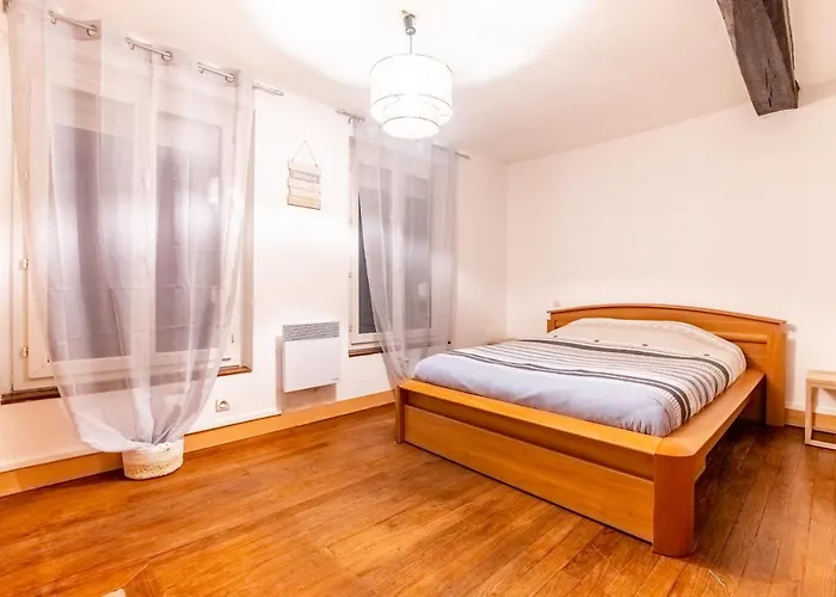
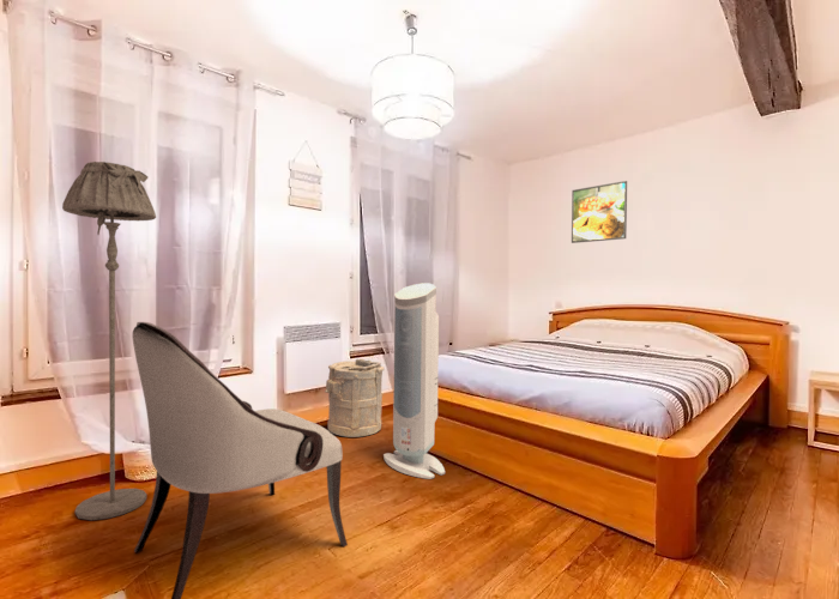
+ armchair [131,321,349,599]
+ floor lamp [61,161,157,521]
+ air purifier [382,282,446,480]
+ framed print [571,180,628,244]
+ laundry hamper [324,358,385,438]
